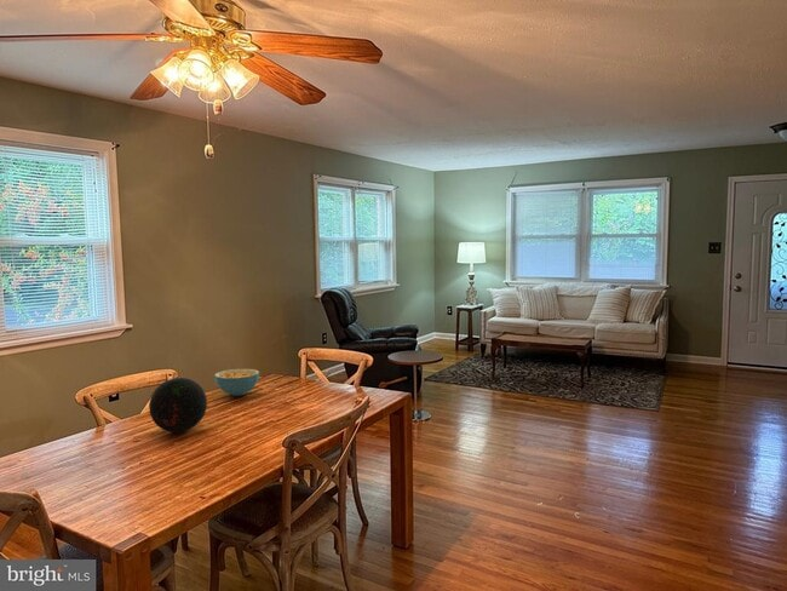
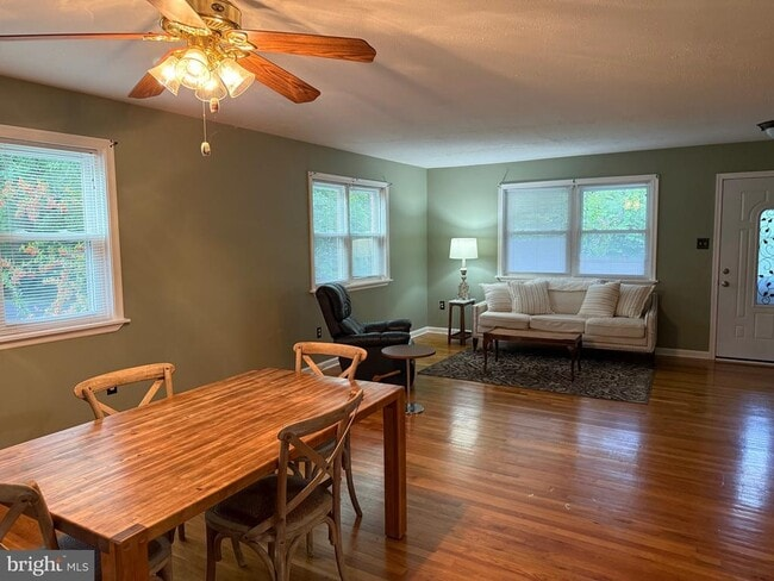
- decorative orb [148,377,208,434]
- cereal bowl [213,368,260,397]
